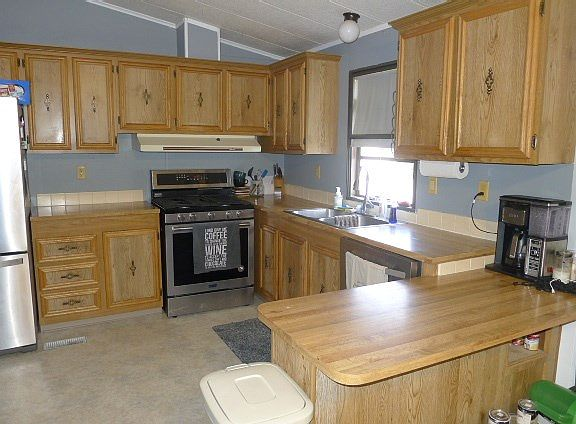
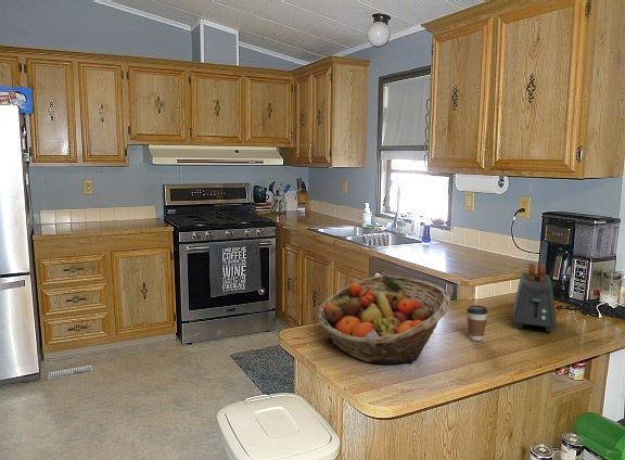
+ coffee cup [465,305,488,342]
+ toaster [512,263,558,333]
+ fruit basket [316,274,451,365]
